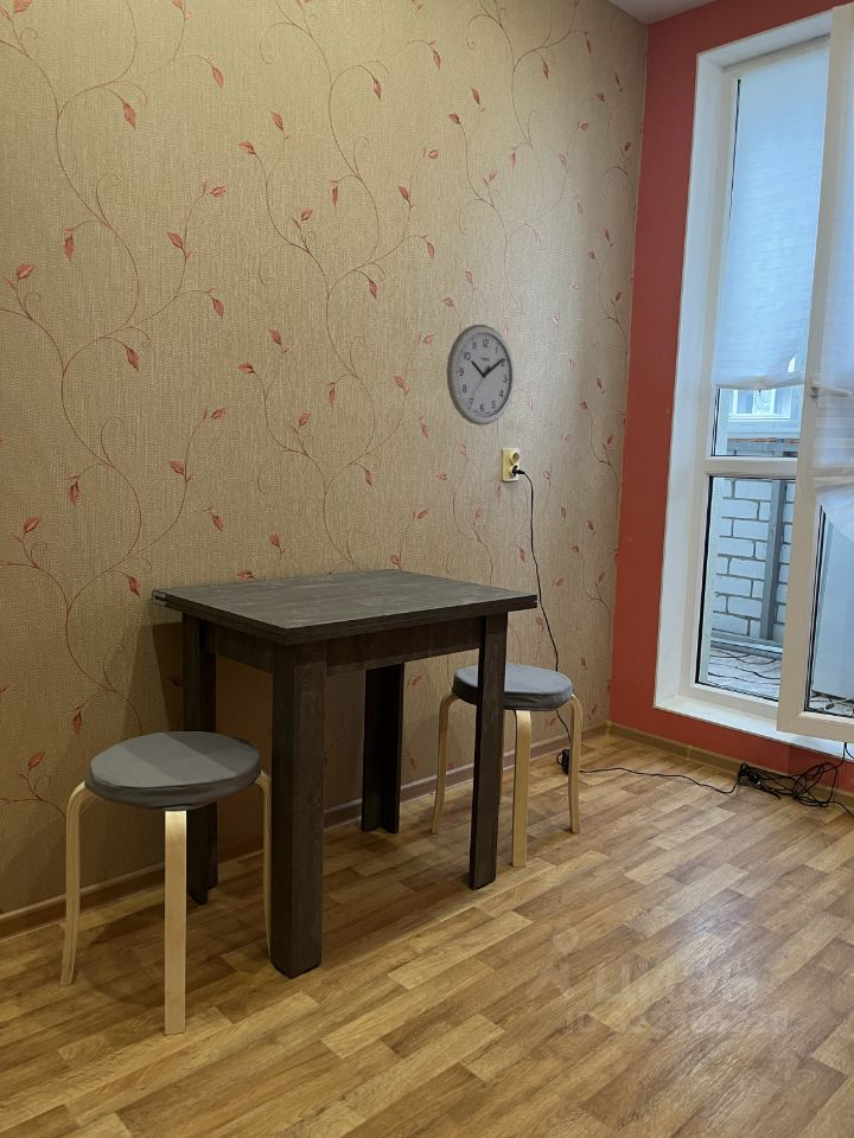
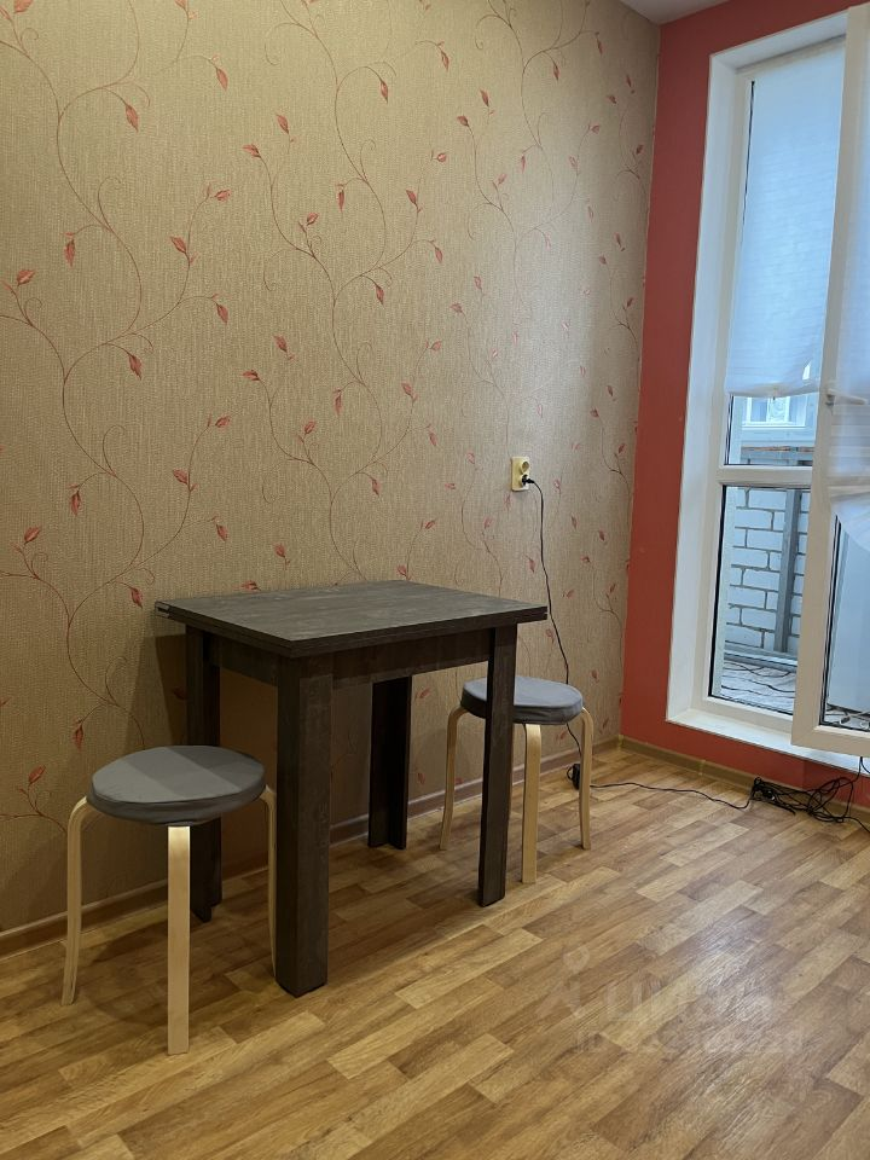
- wall clock [446,324,516,427]
